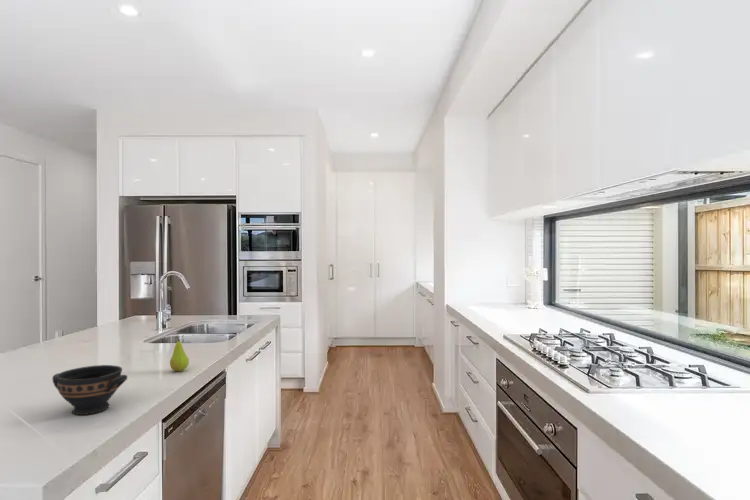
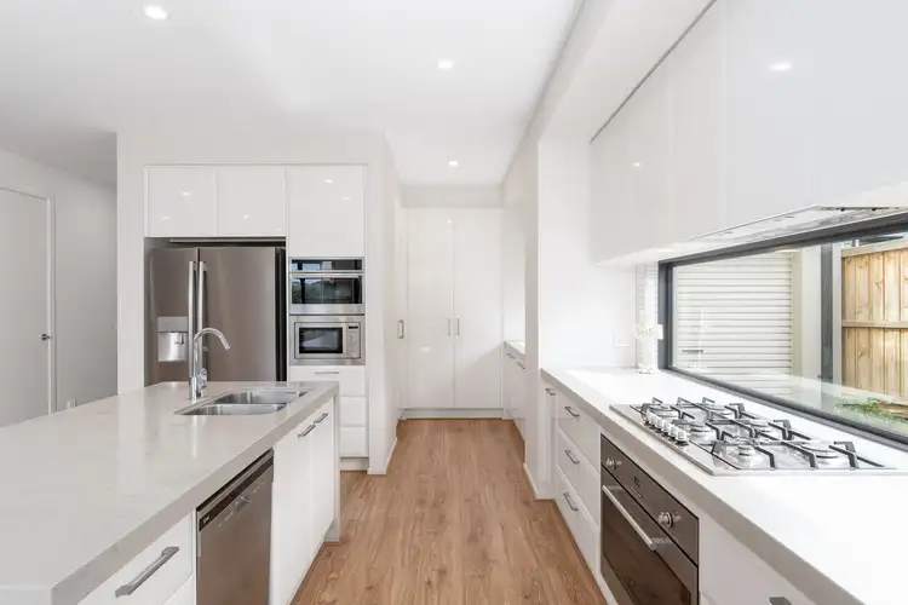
- fruit [169,336,190,372]
- bowl [51,364,128,416]
